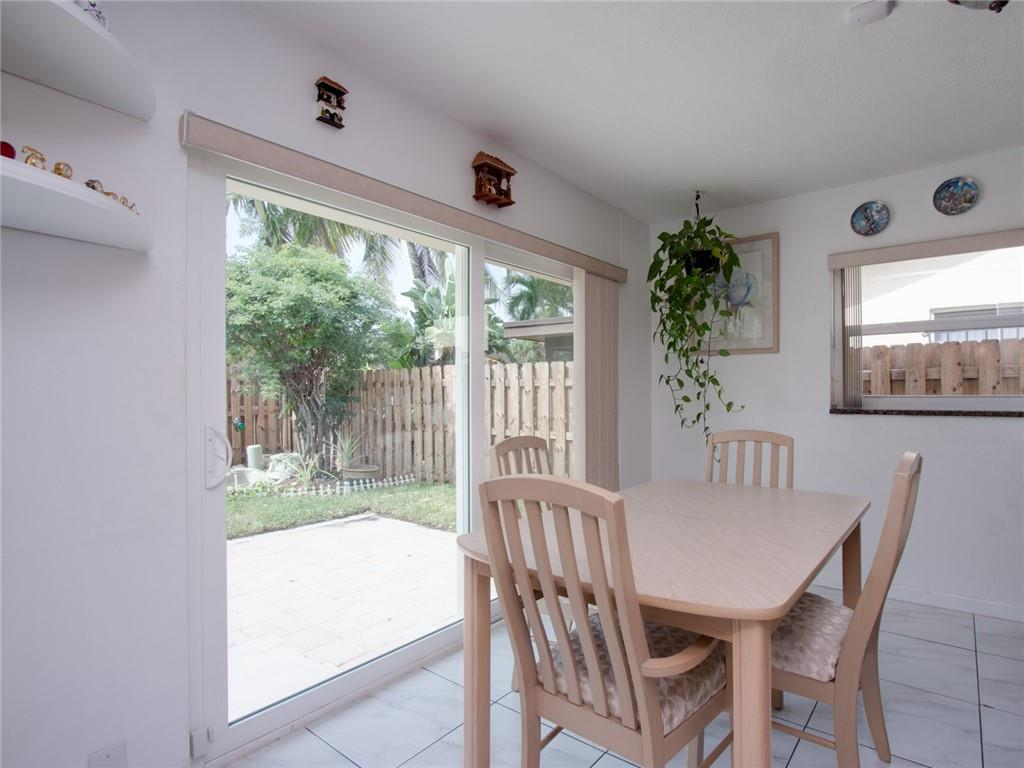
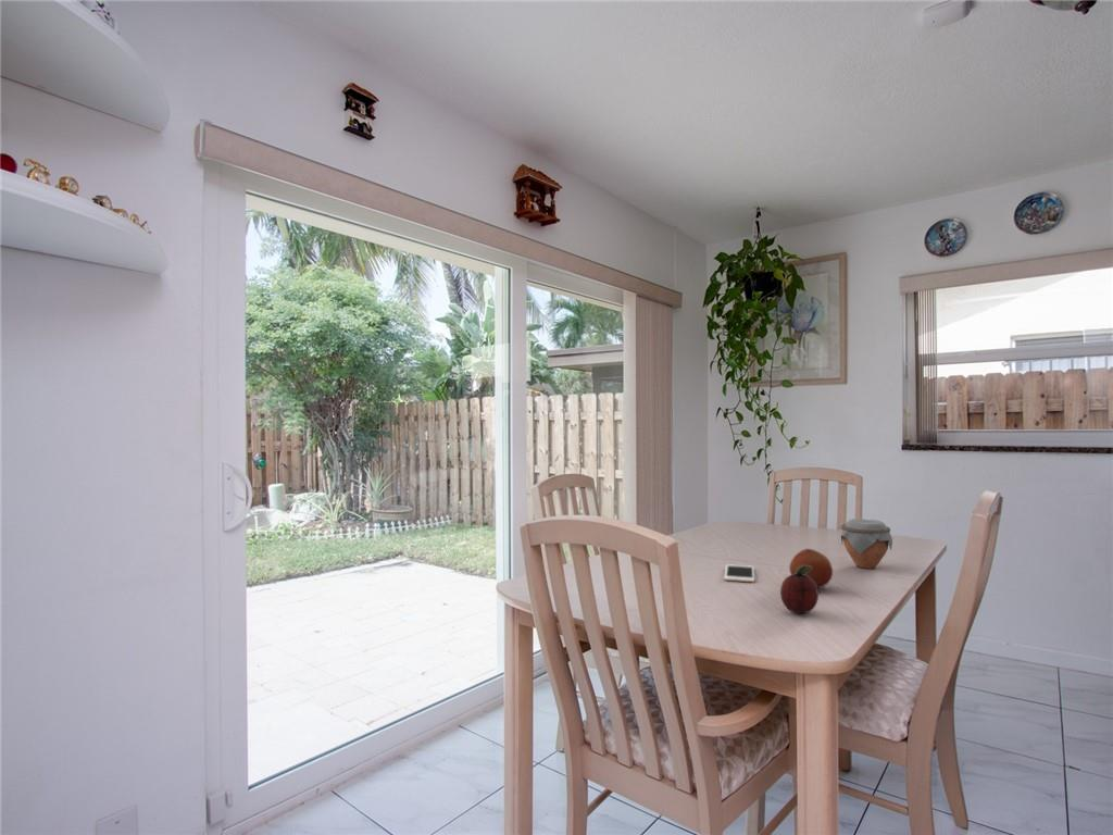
+ fruit [779,565,820,614]
+ cell phone [724,563,755,583]
+ fruit [788,548,834,589]
+ jar [840,518,893,570]
